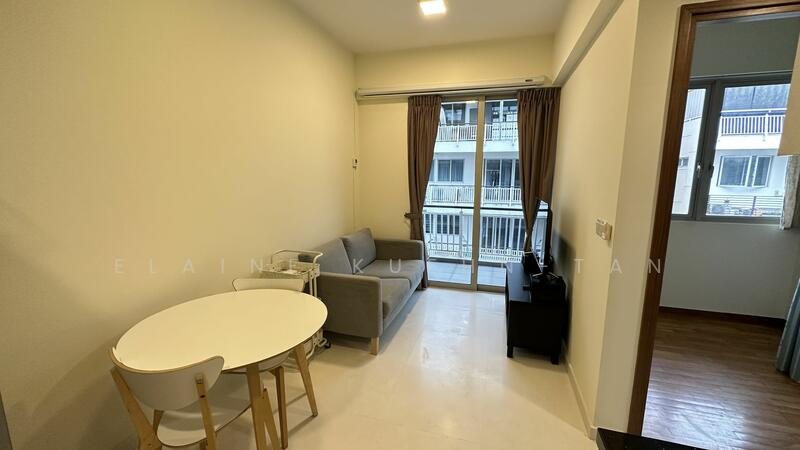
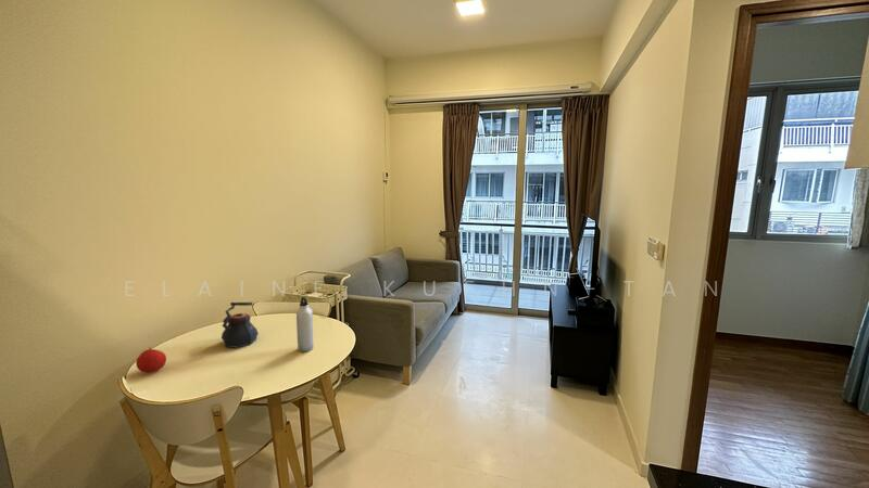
+ fruit [135,346,167,374]
+ water bottle [295,296,314,352]
+ teapot [221,301,260,349]
